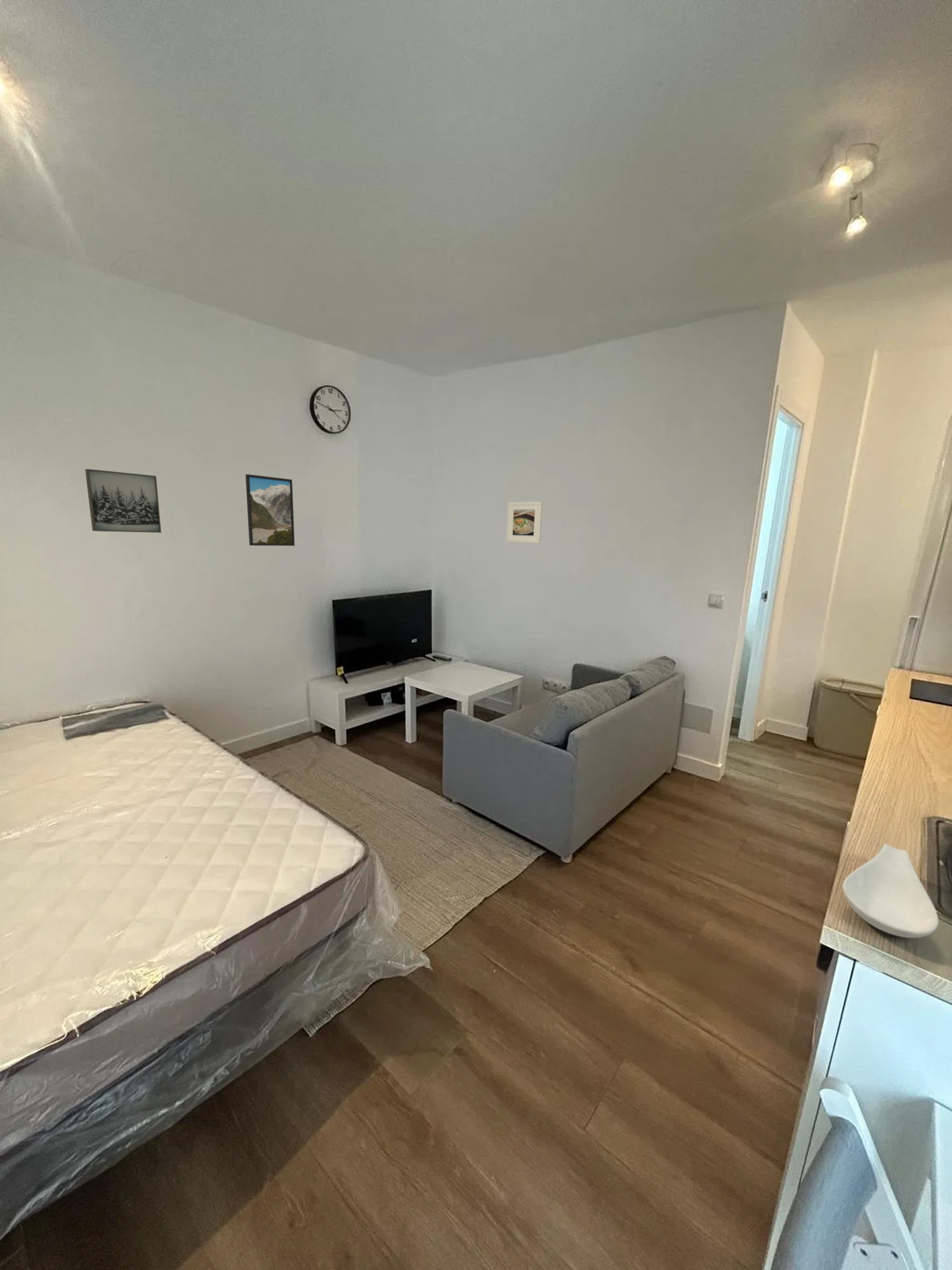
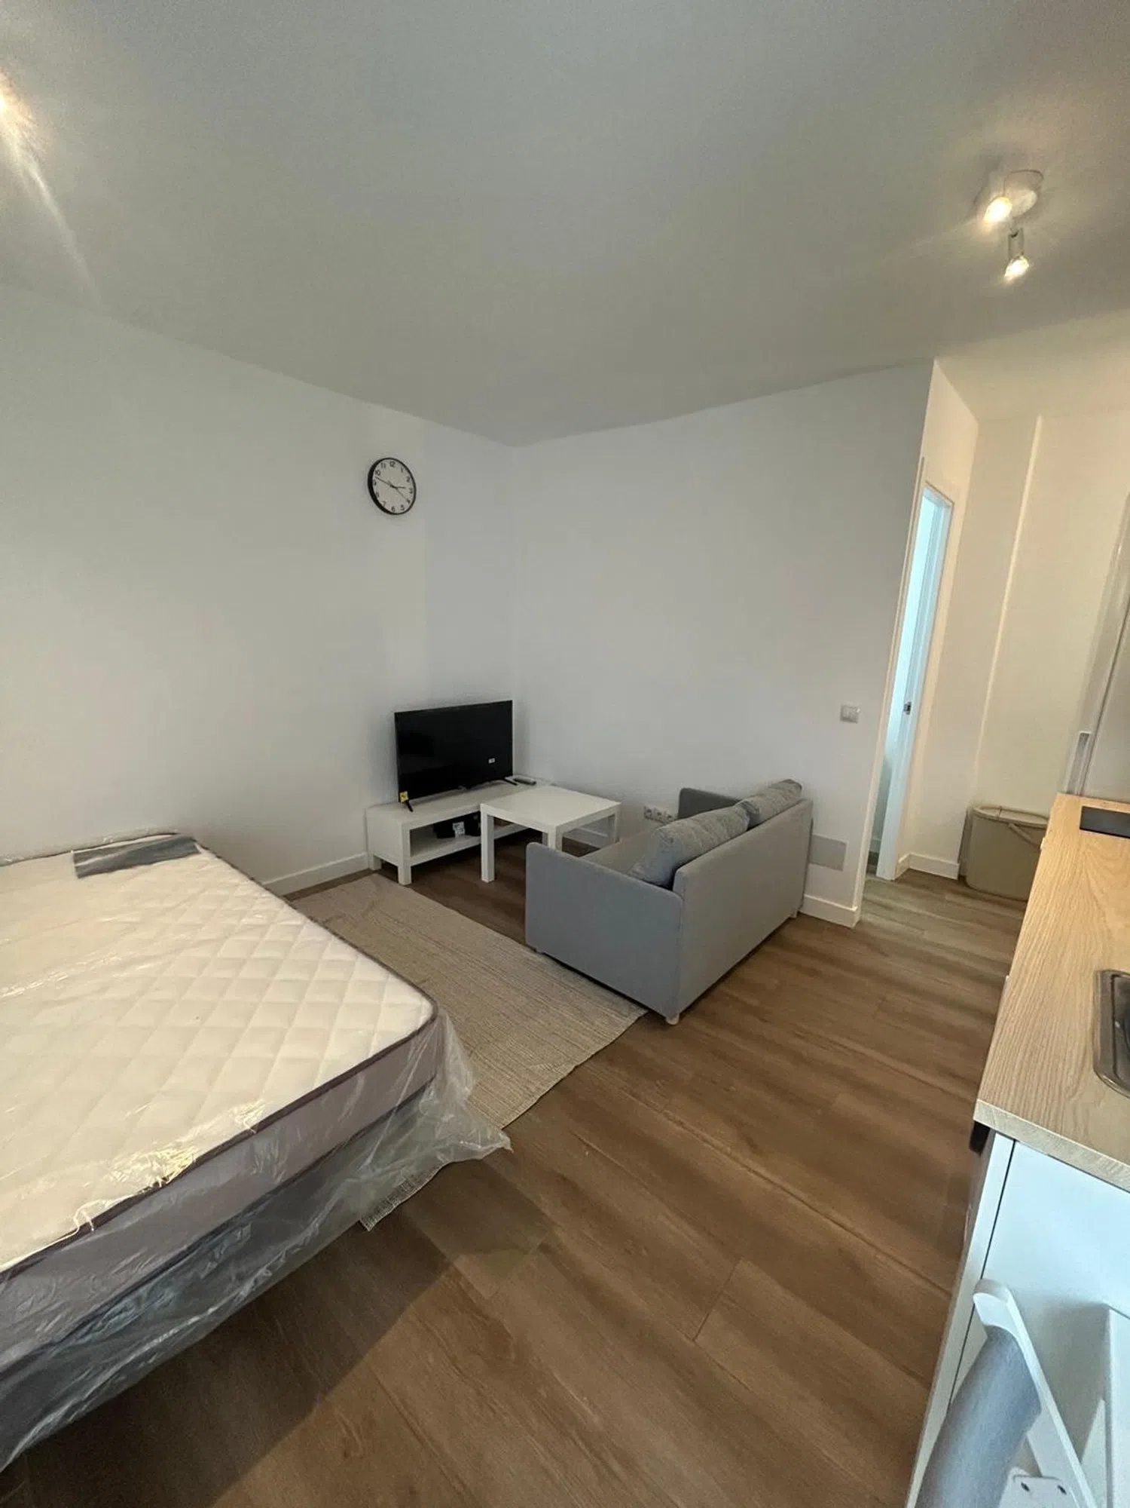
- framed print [245,474,295,547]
- wall art [84,469,162,533]
- spoon rest [842,843,939,939]
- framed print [506,501,543,544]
